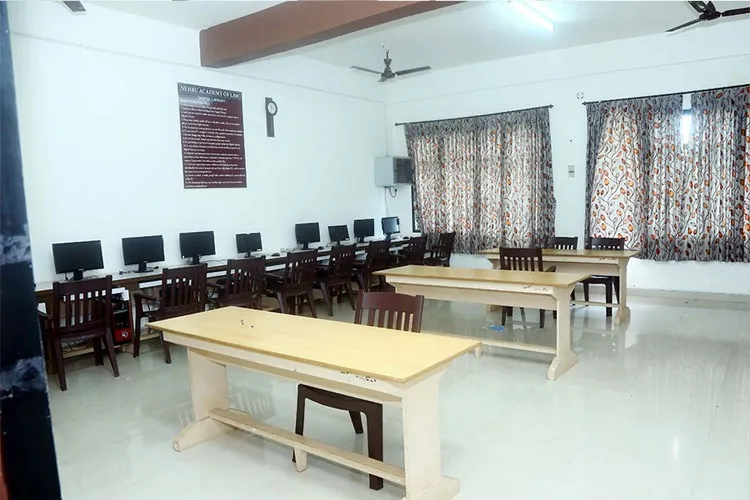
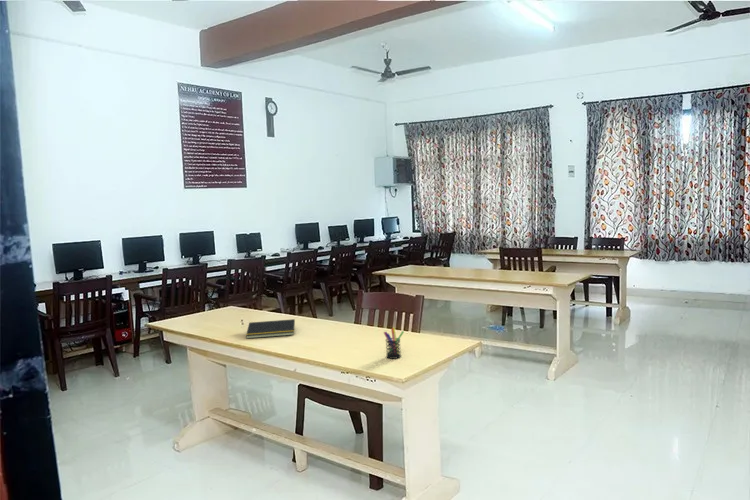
+ notepad [245,318,296,340]
+ pen holder [383,327,405,360]
